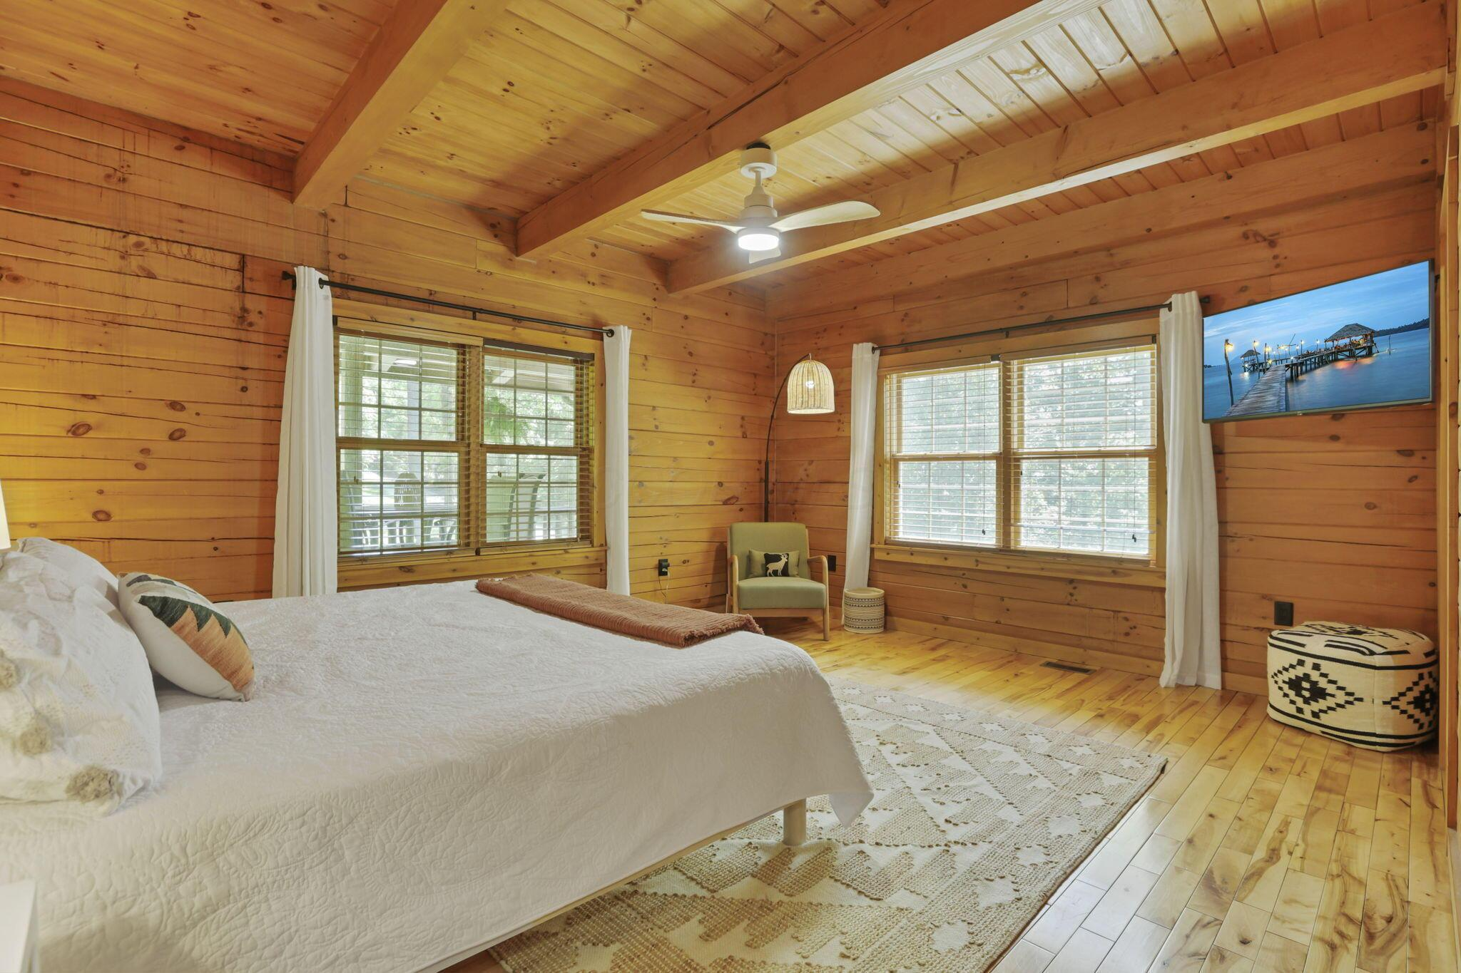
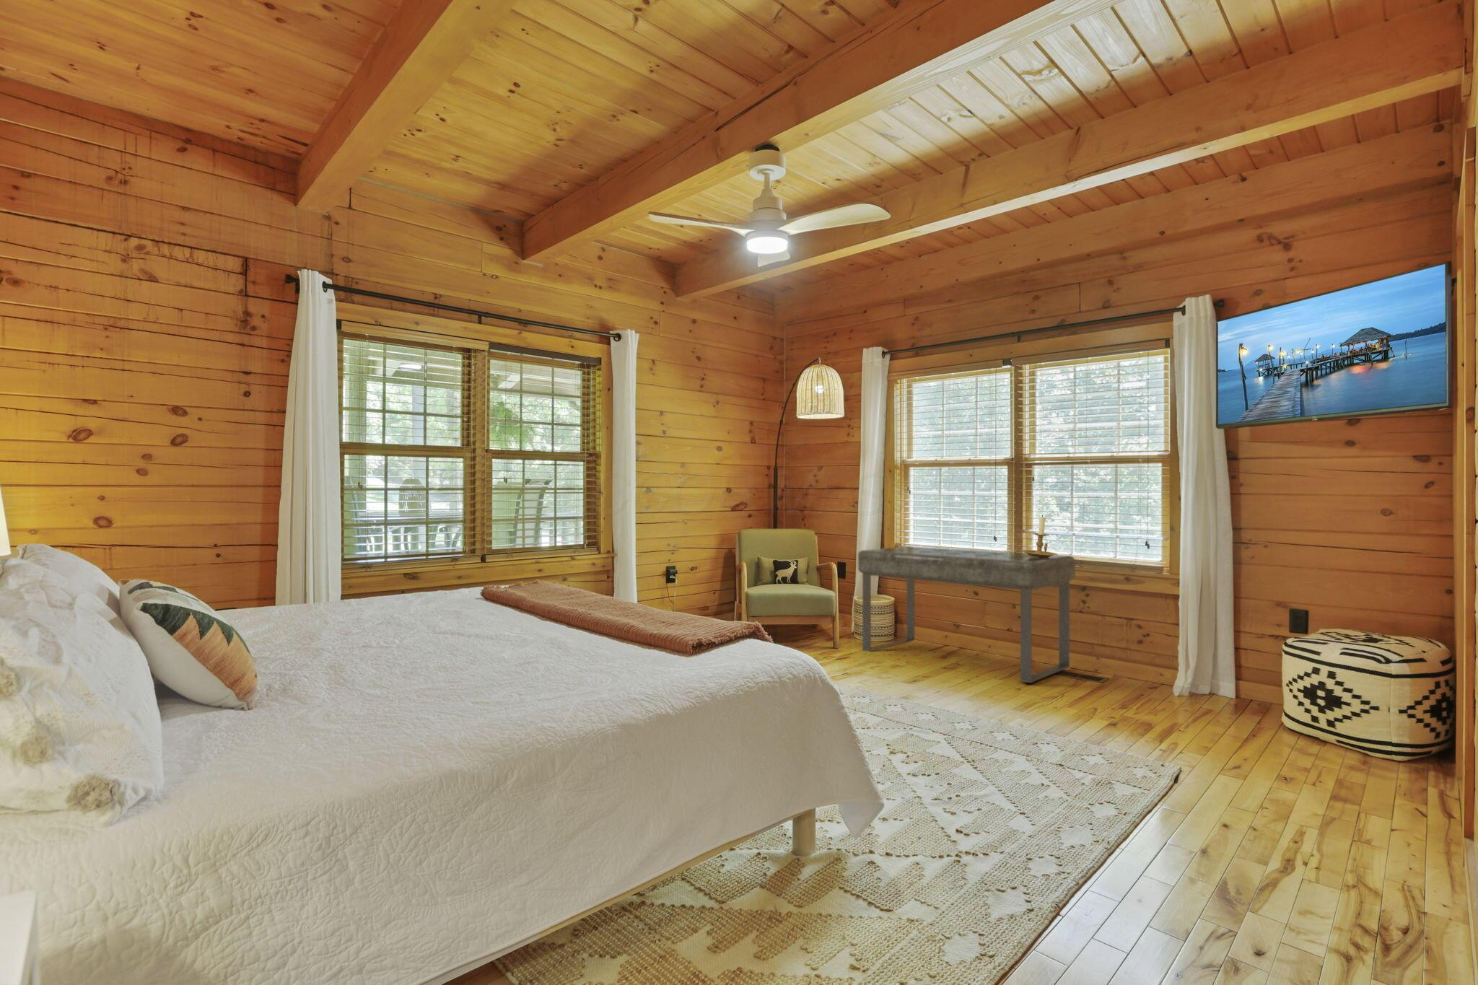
+ bench [857,545,1076,684]
+ candle holder [1021,514,1058,557]
